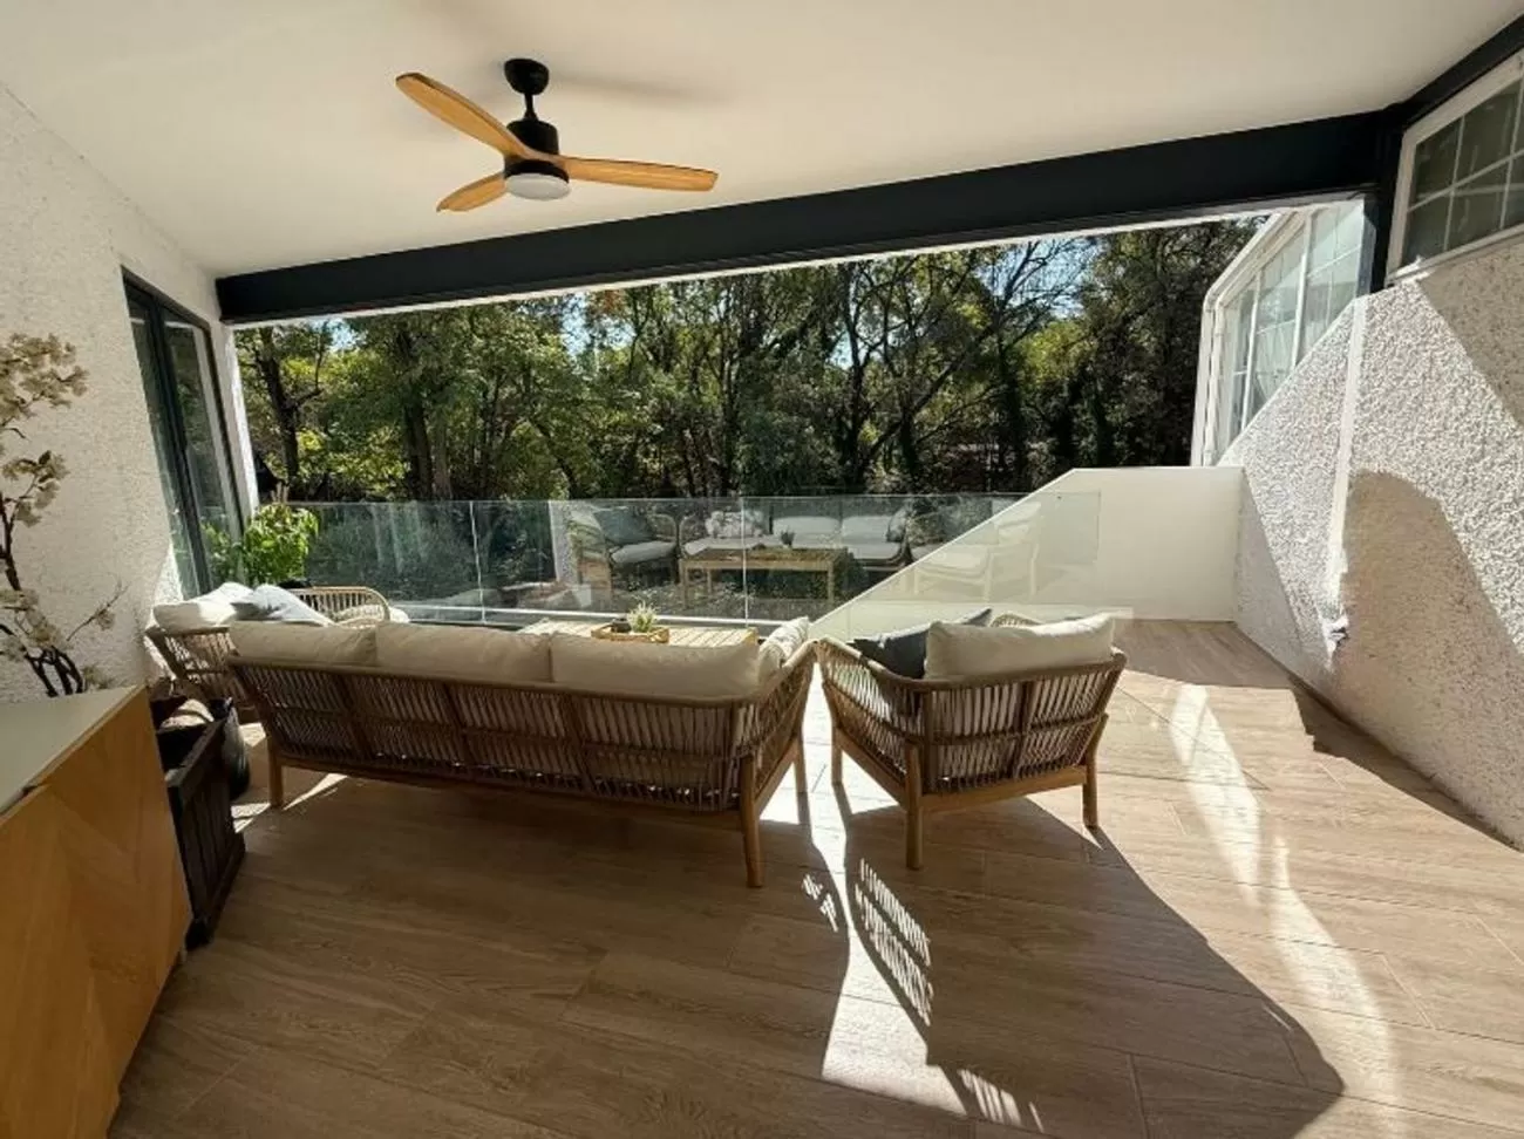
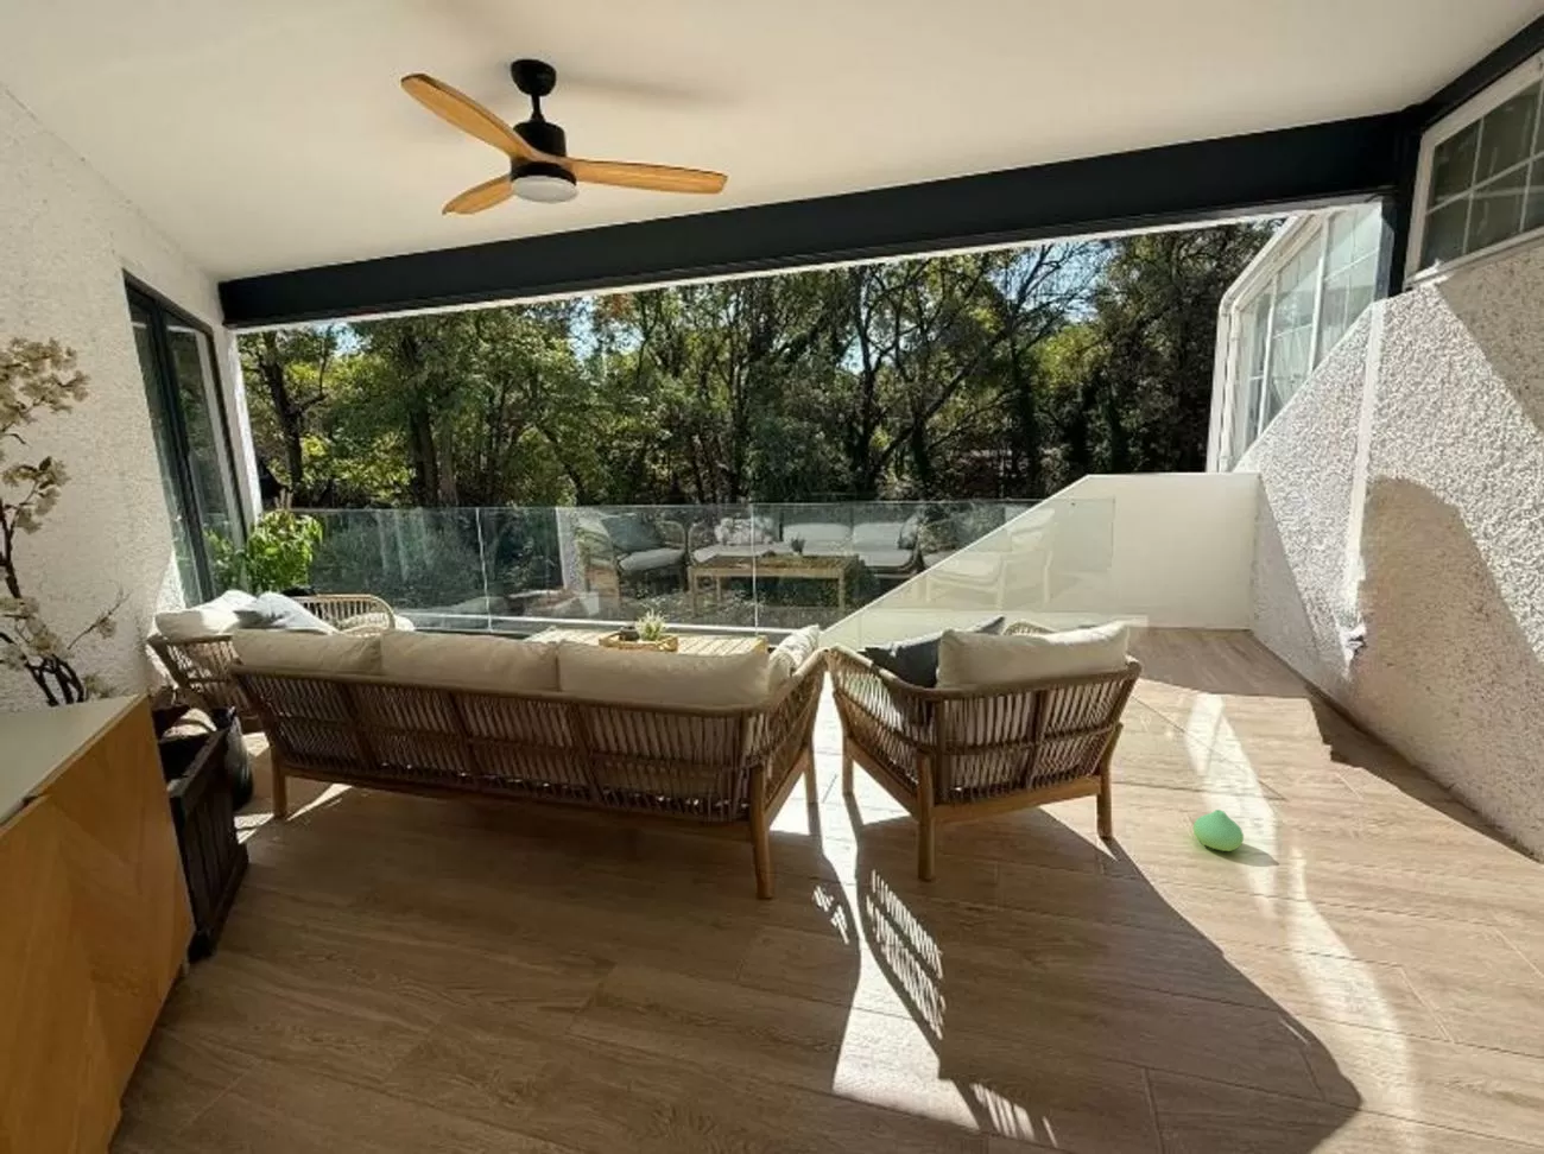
+ plush toy [1192,809,1244,852]
